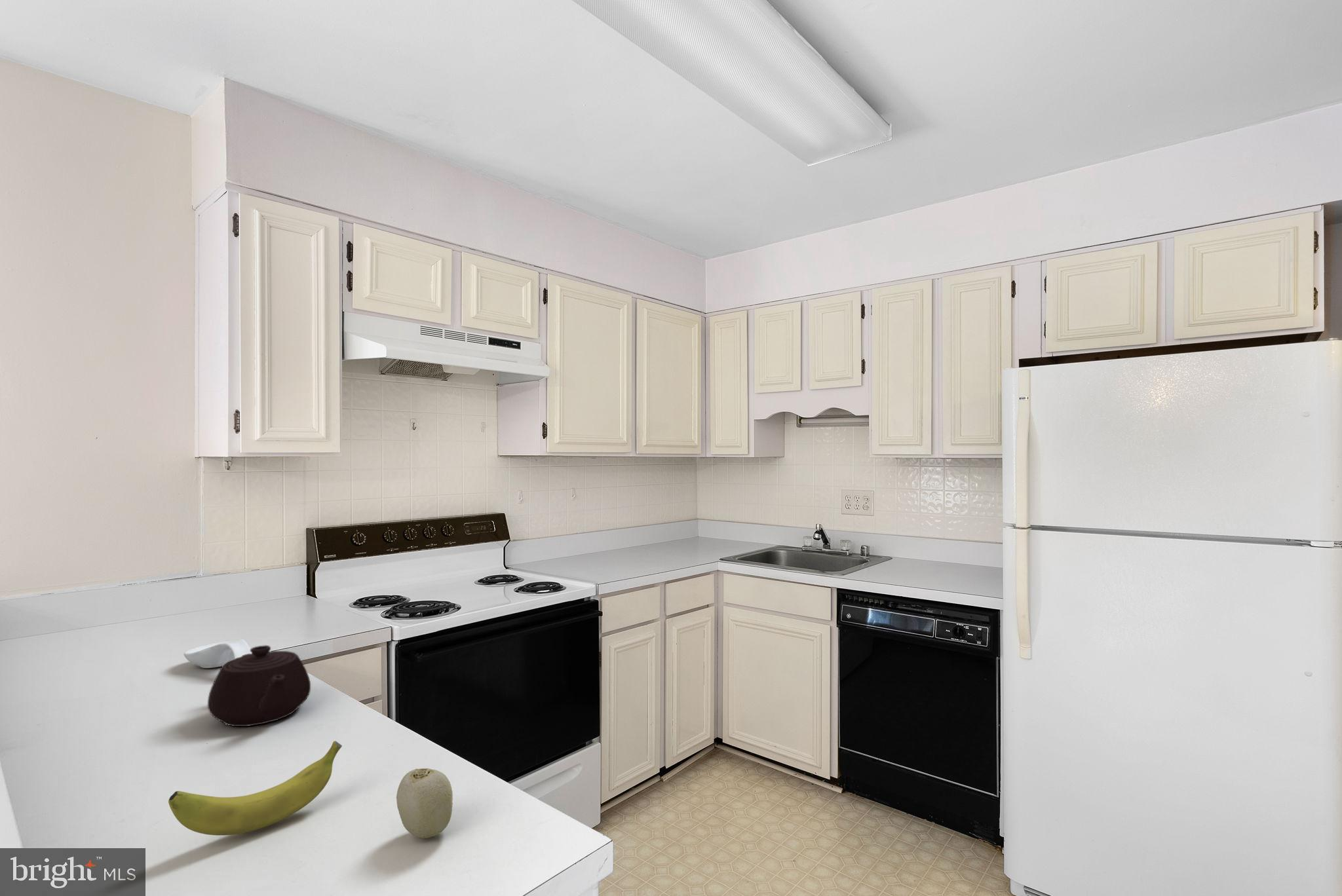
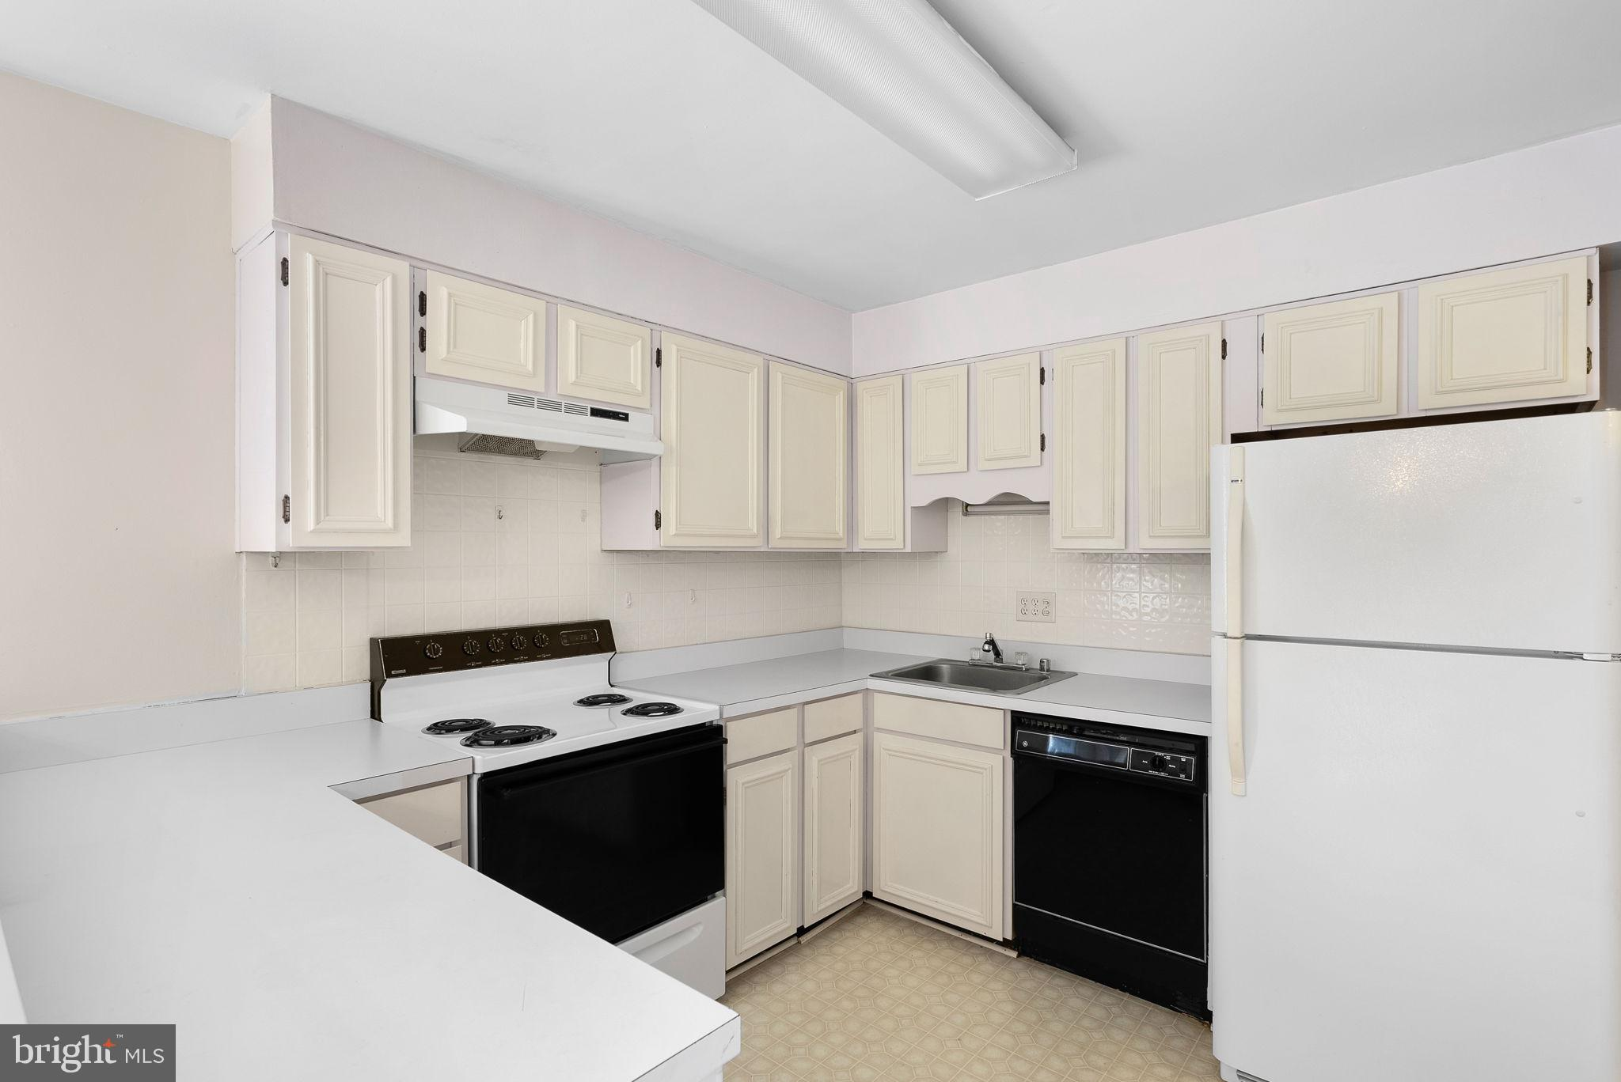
- banana [168,741,343,836]
- spoon rest [183,639,252,669]
- fruit [396,768,453,839]
- teapot [207,644,311,727]
